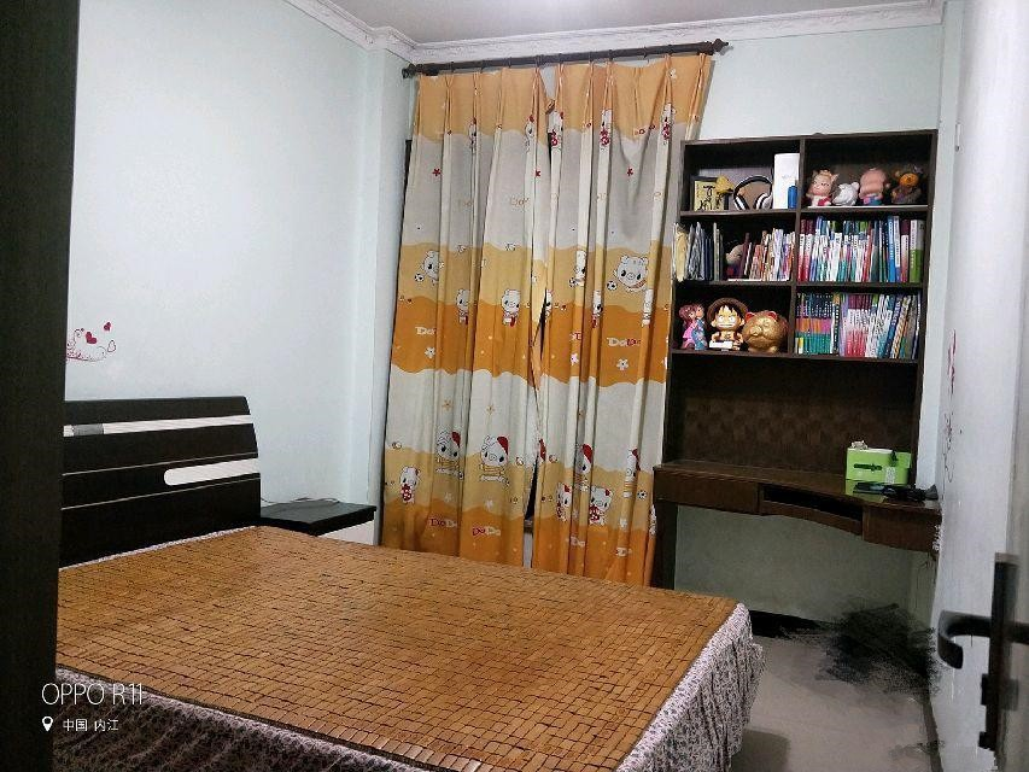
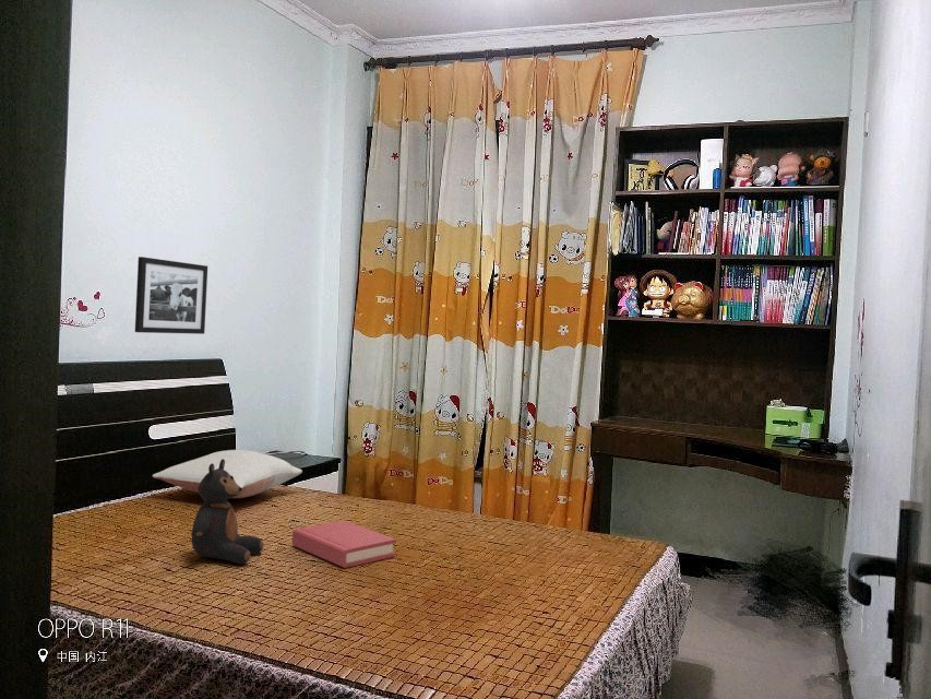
+ pillow [152,449,303,499]
+ teddy bear [190,459,264,565]
+ picture frame [134,256,208,335]
+ hardback book [291,520,397,569]
